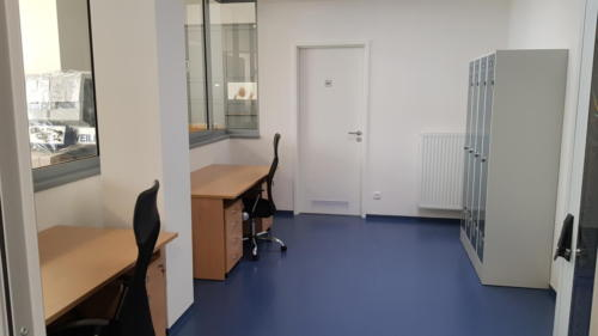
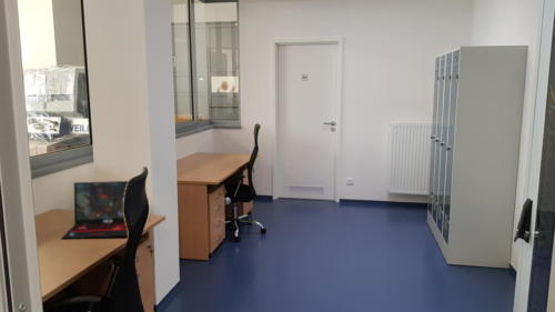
+ laptop [60,180,130,240]
